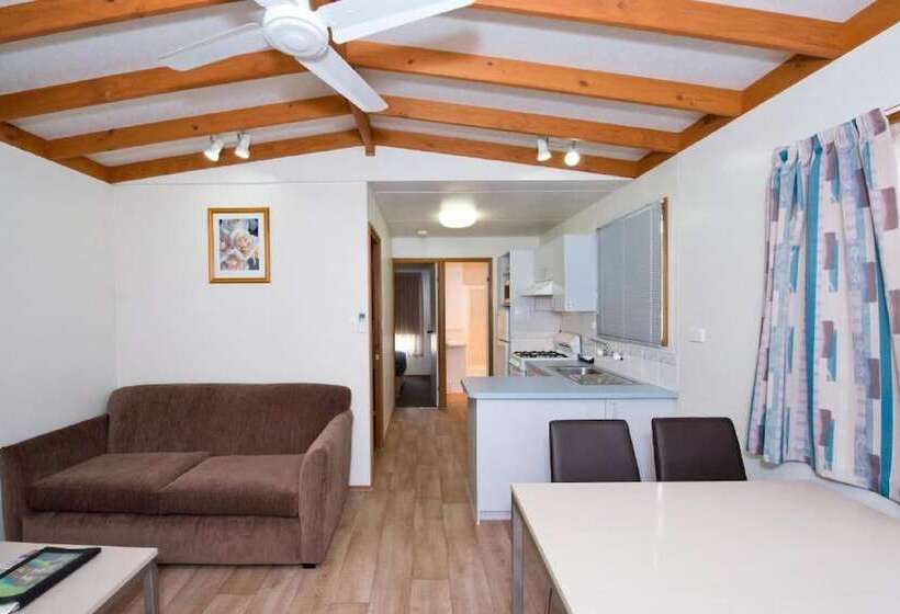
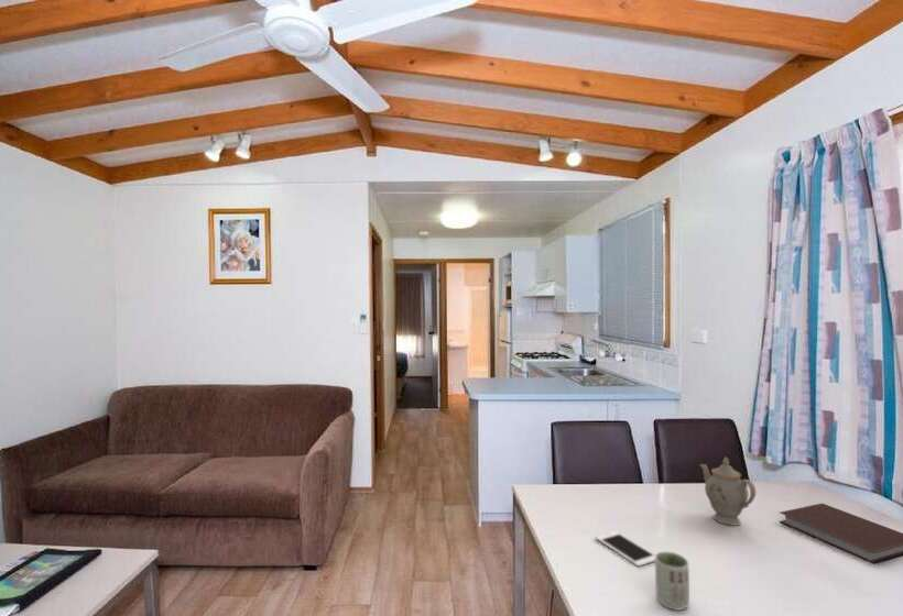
+ chinaware [698,457,757,527]
+ notebook [779,503,903,565]
+ cup [654,551,690,612]
+ cell phone [595,530,655,568]
